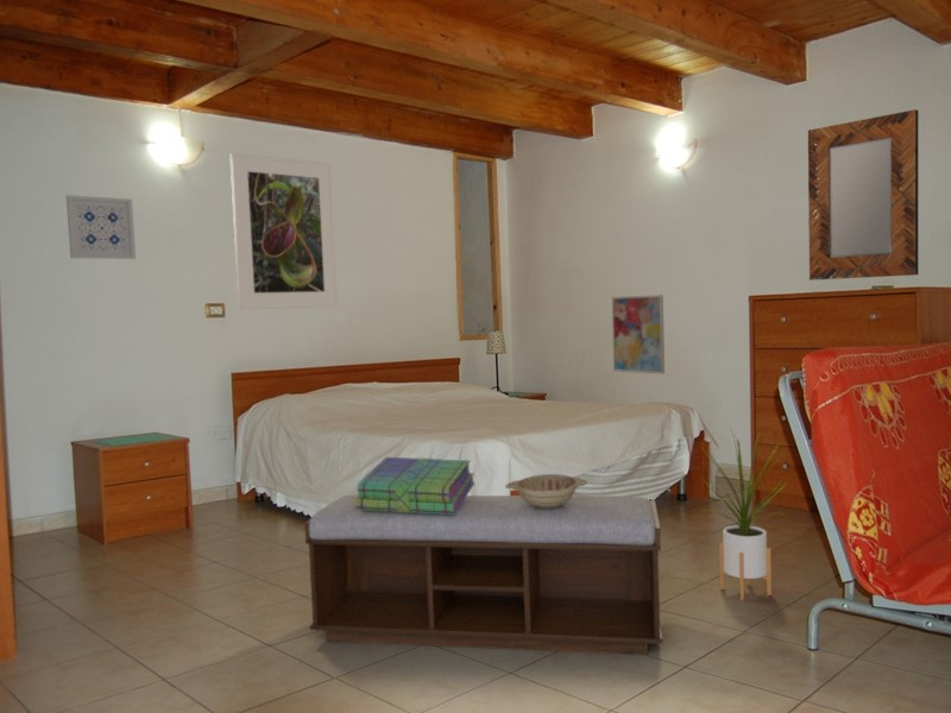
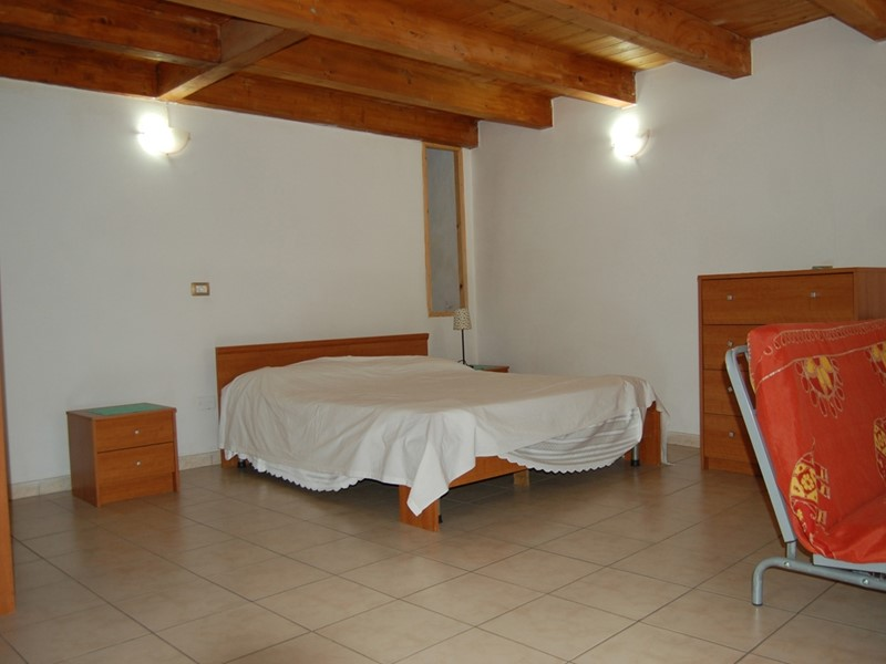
- wall art [65,194,137,260]
- wall art [611,294,666,376]
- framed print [229,152,340,311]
- bench [303,493,663,656]
- home mirror [807,108,919,282]
- stack of books [355,456,476,515]
- decorative bowl [504,473,588,509]
- house plant [699,428,789,601]
